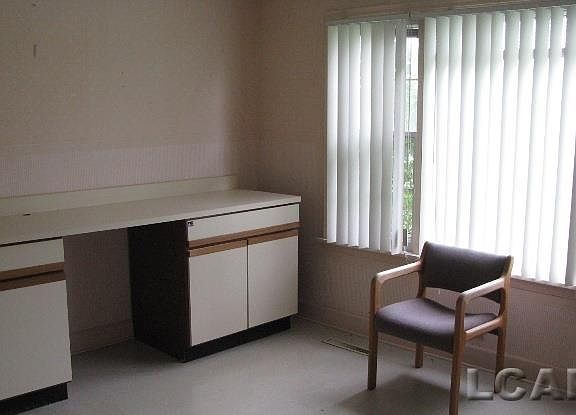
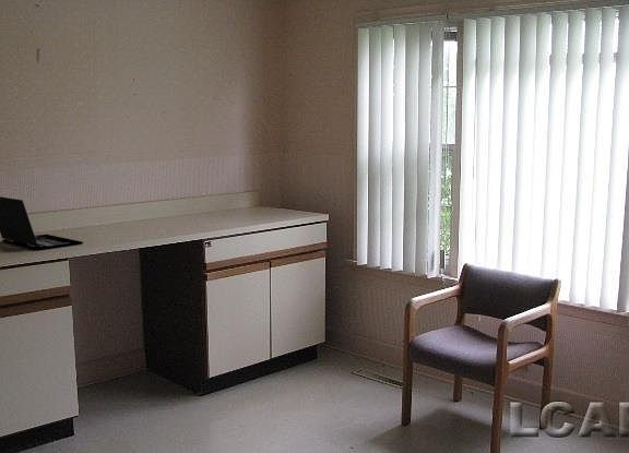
+ laptop [0,195,84,251]
